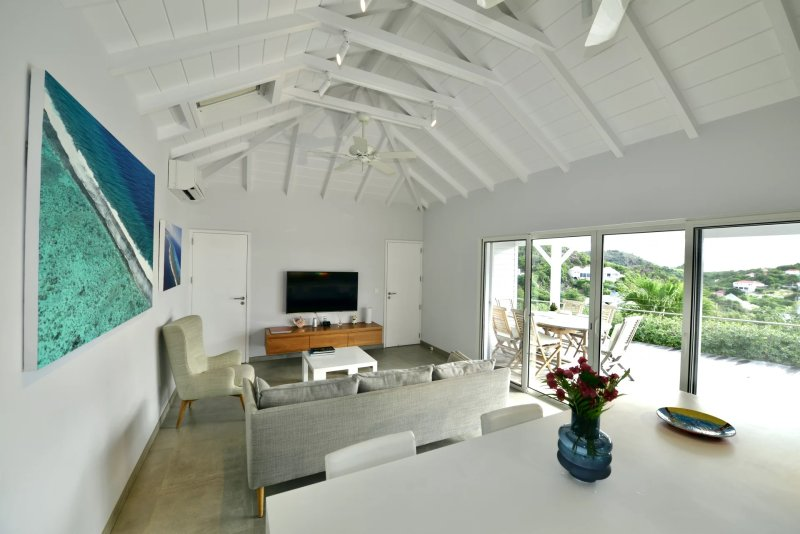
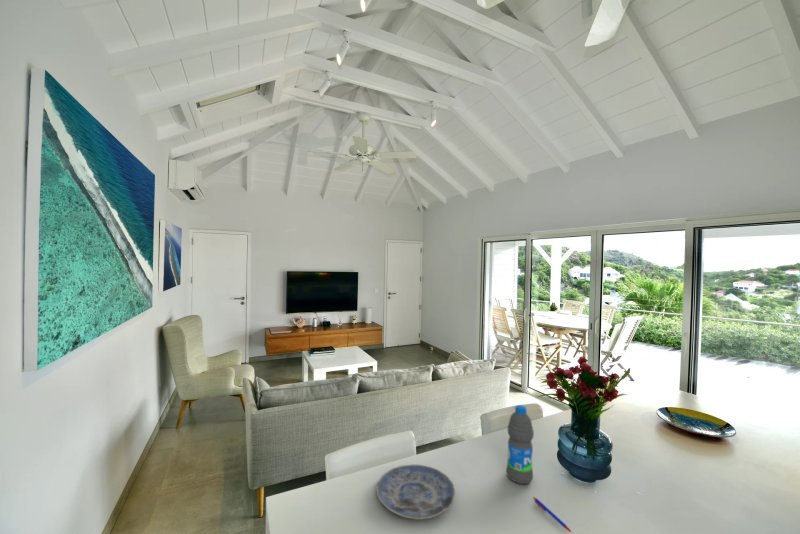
+ water bottle [505,404,535,485]
+ pen [532,496,572,533]
+ plate [375,464,456,520]
